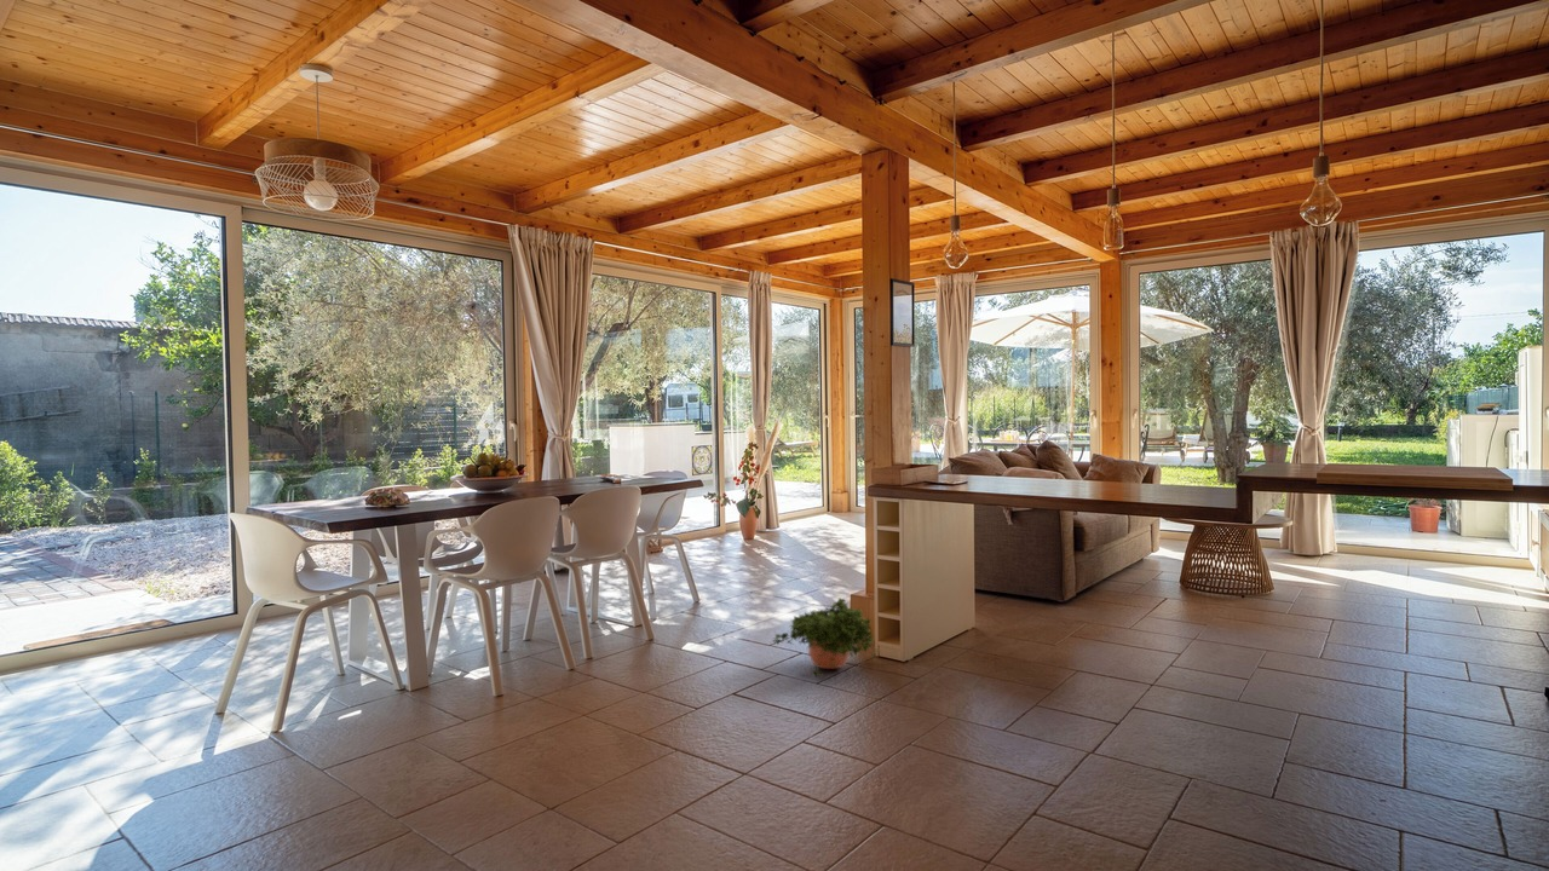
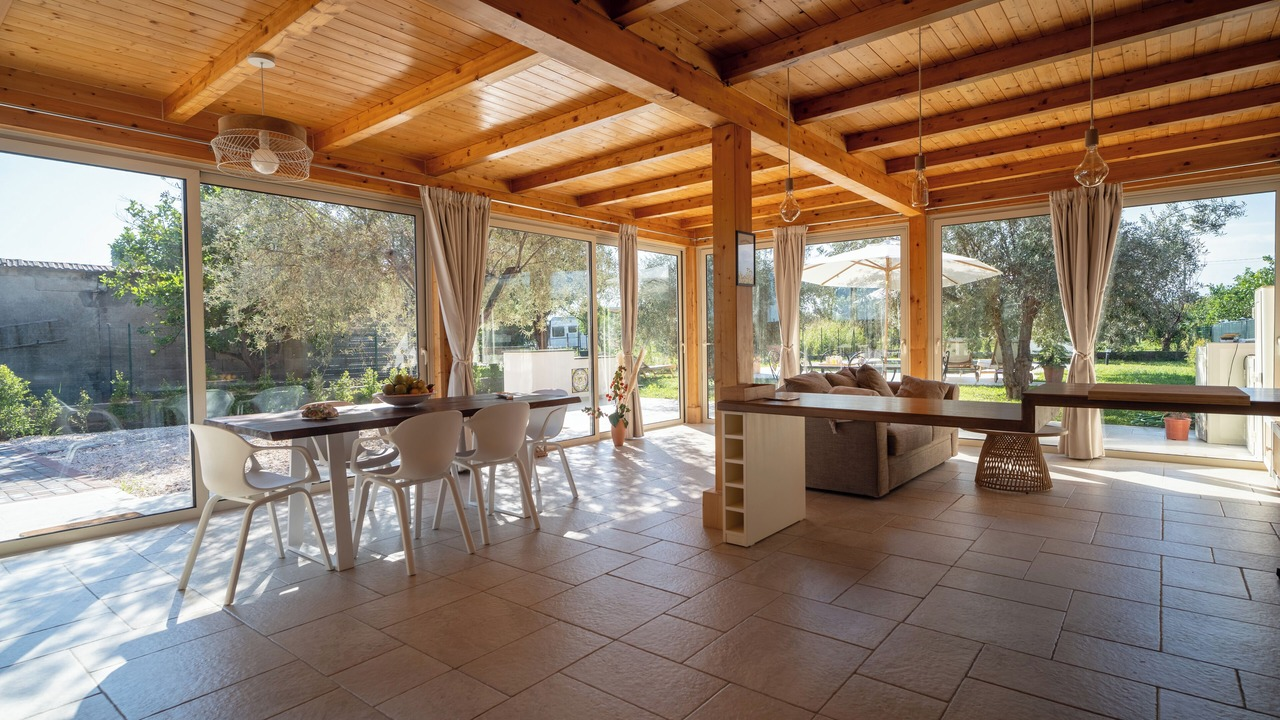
- potted plant [771,596,881,679]
